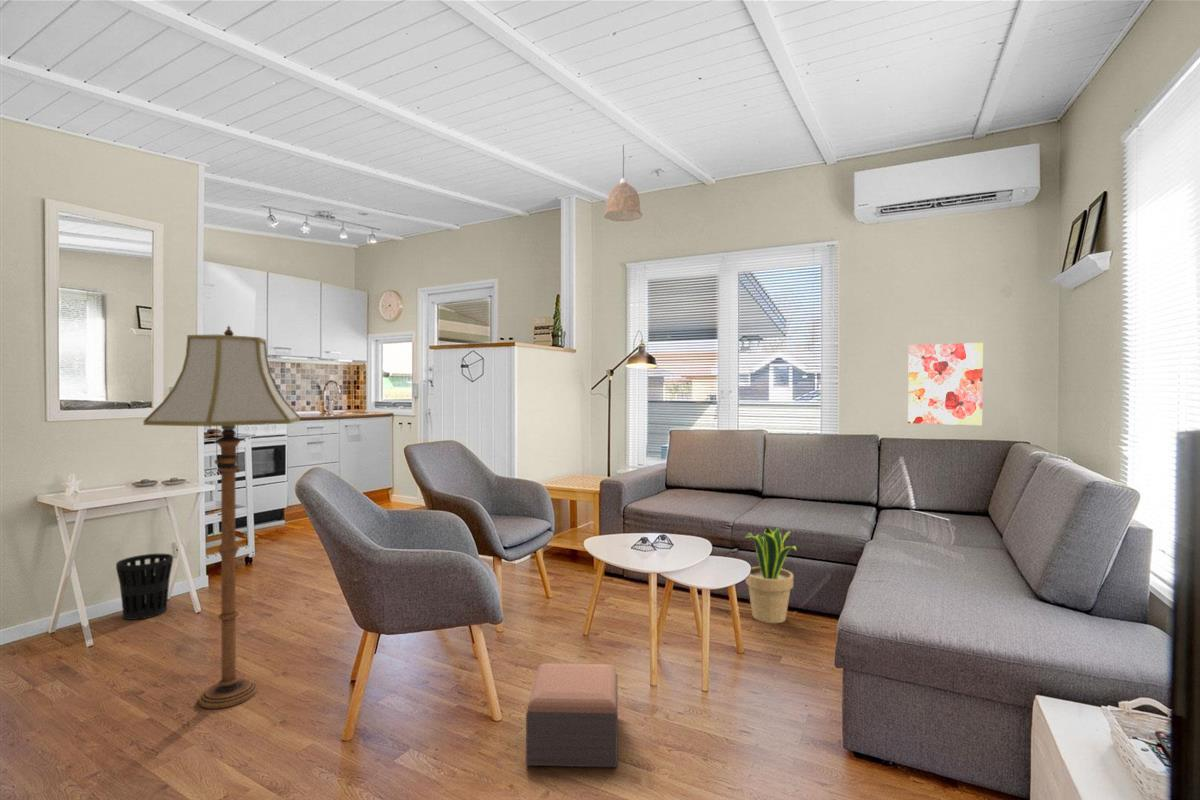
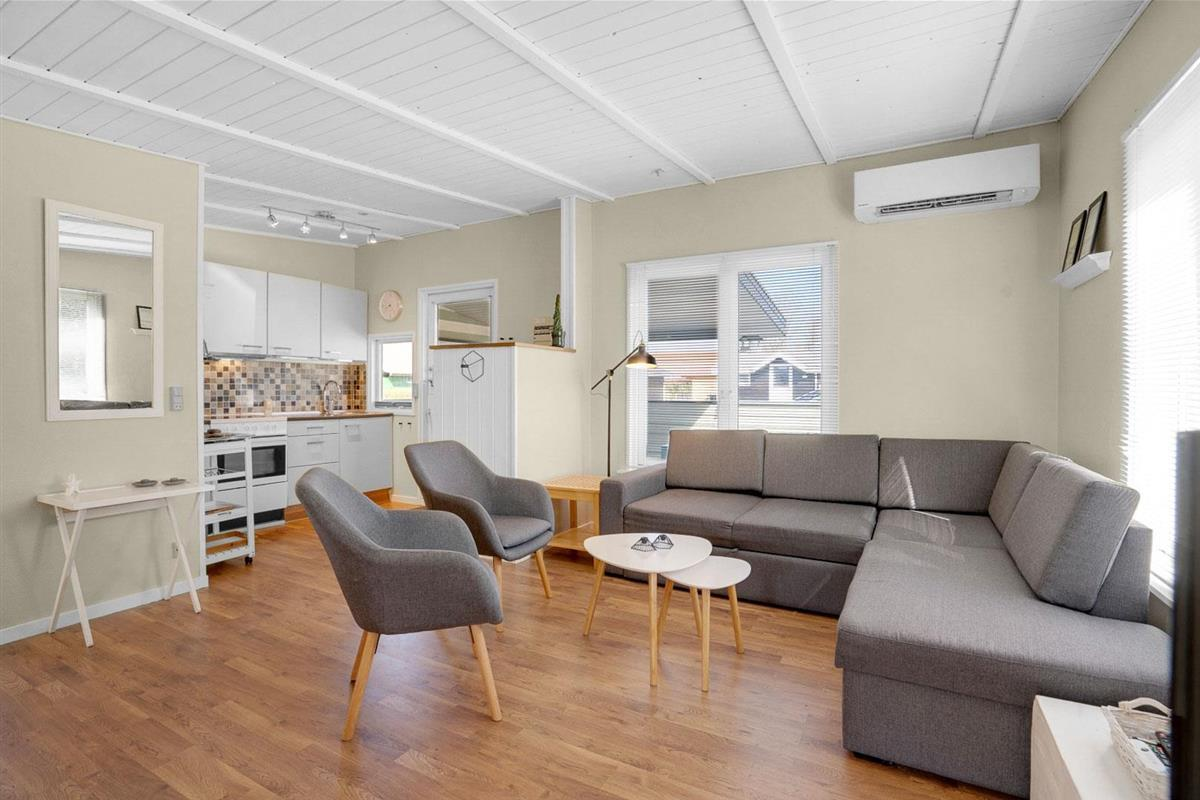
- pendant lamp [603,144,643,222]
- wall art [907,342,984,426]
- potted plant [744,525,798,624]
- footstool [525,662,619,768]
- floor lamp [143,325,301,710]
- wastebasket [115,553,174,621]
